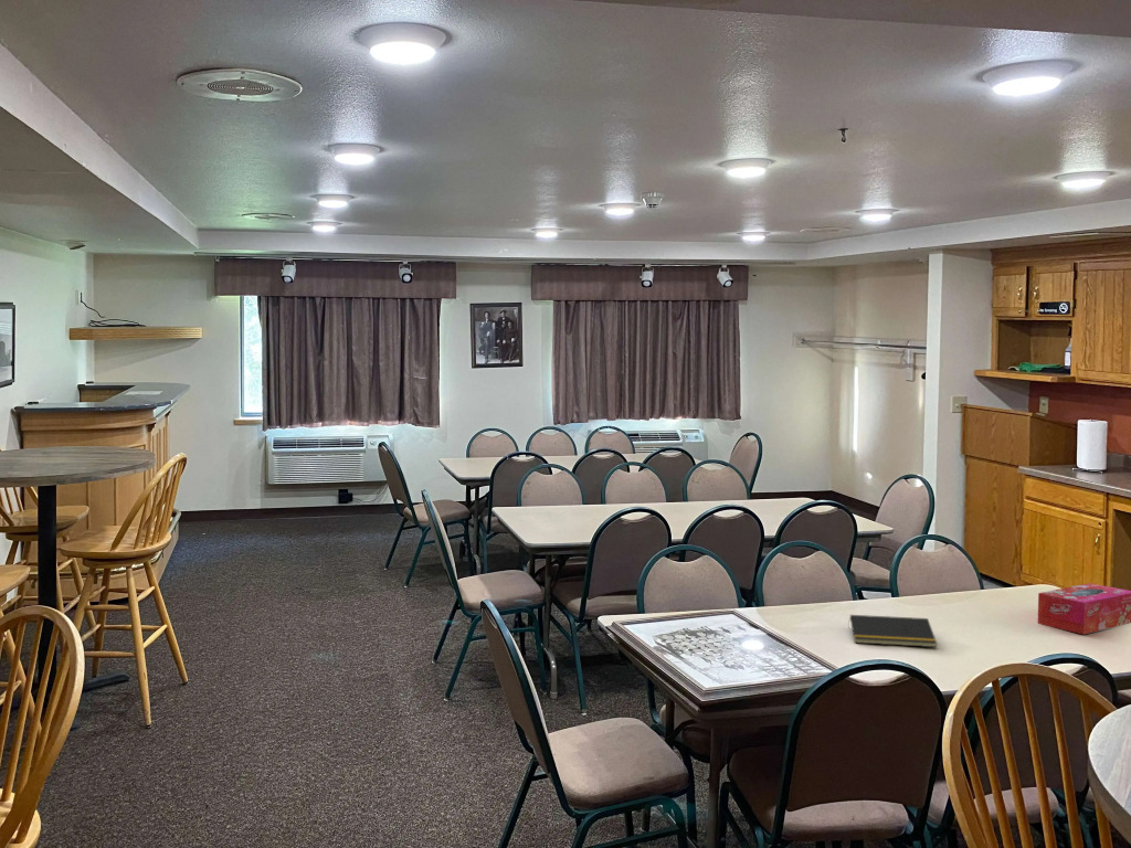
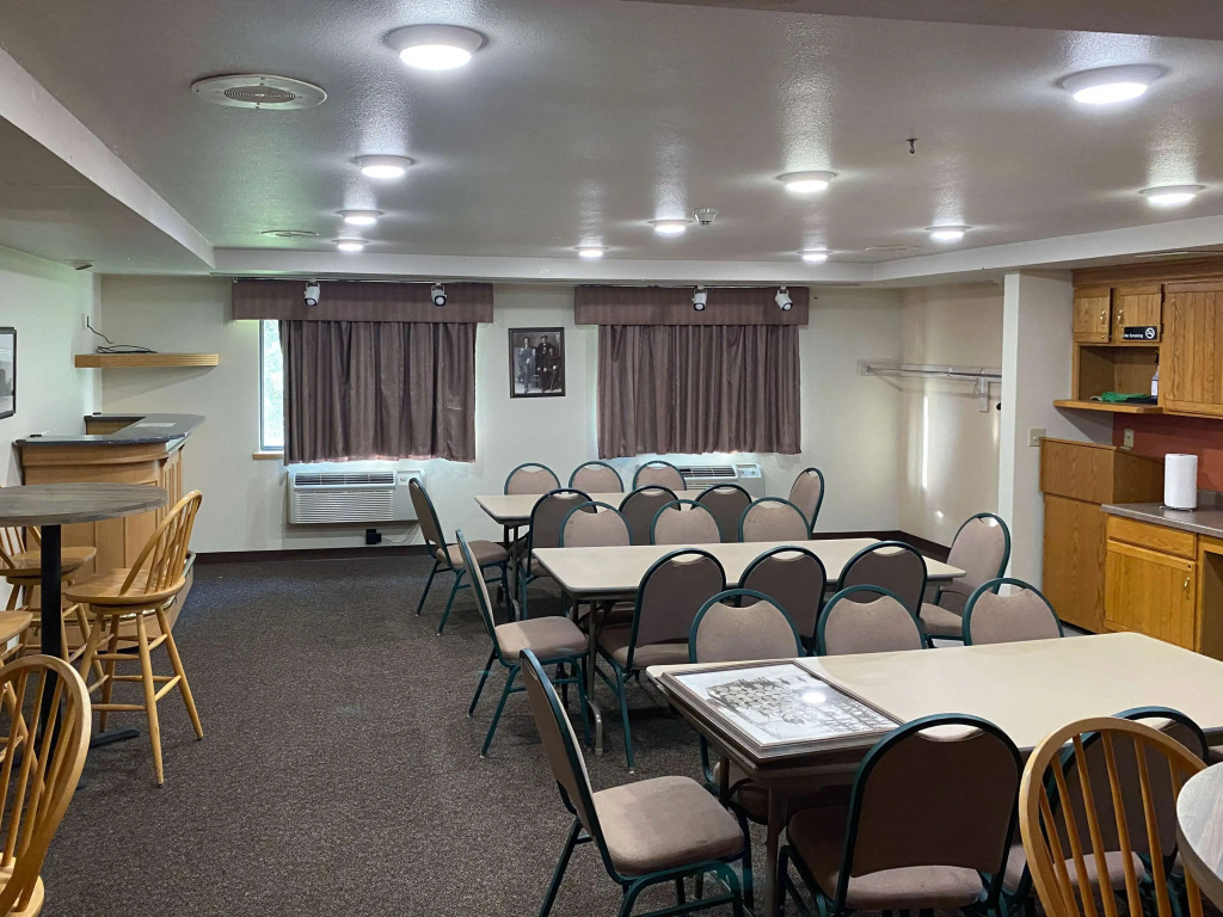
- tissue box [1037,582,1131,635]
- notepad [847,614,938,648]
